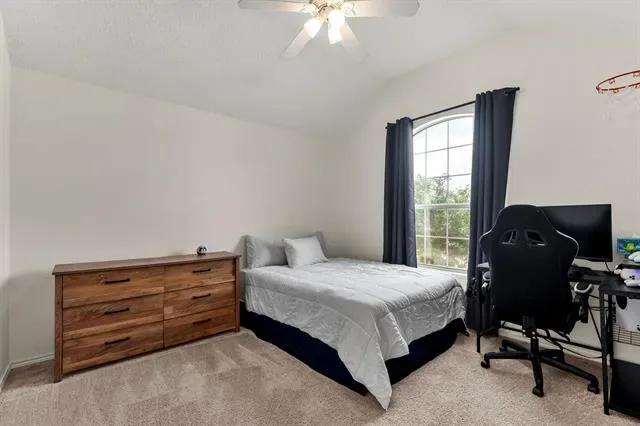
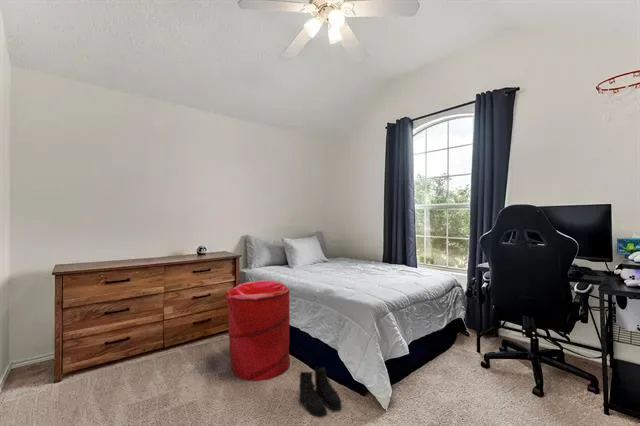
+ boots [298,365,343,418]
+ laundry hamper [225,279,291,382]
